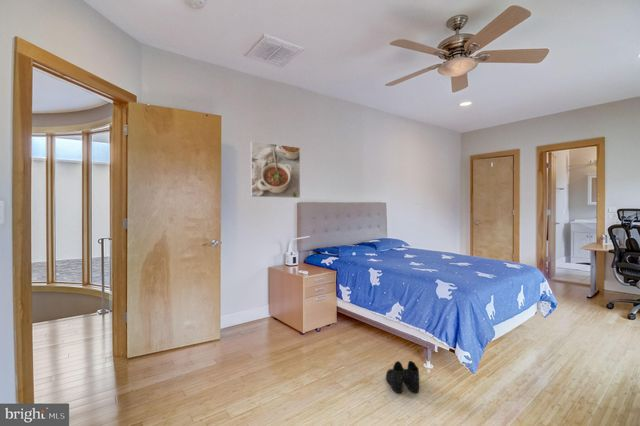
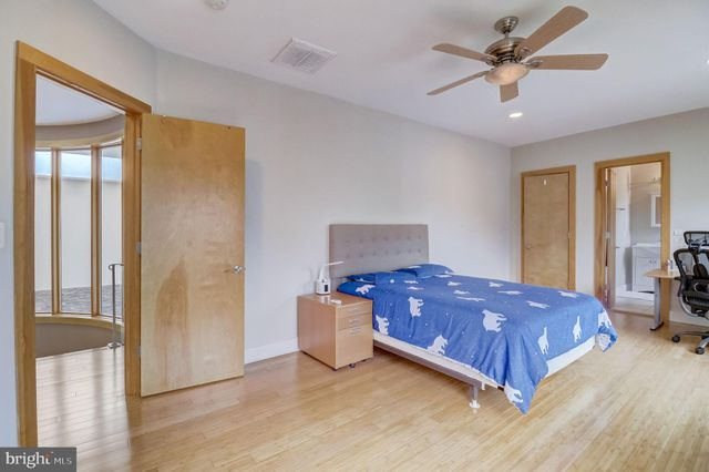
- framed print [249,140,301,199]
- boots [385,360,420,394]
